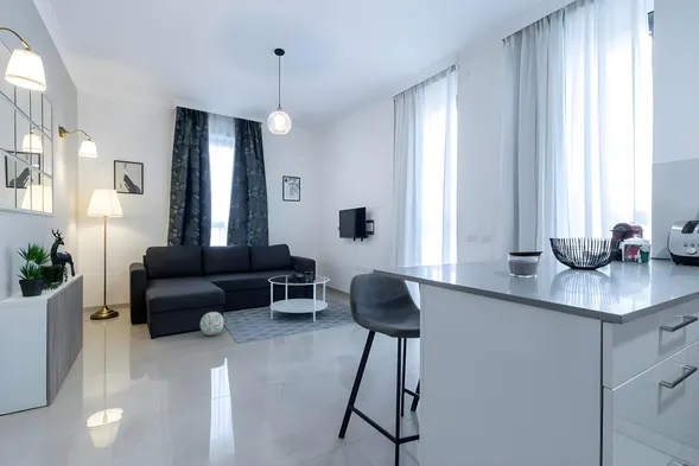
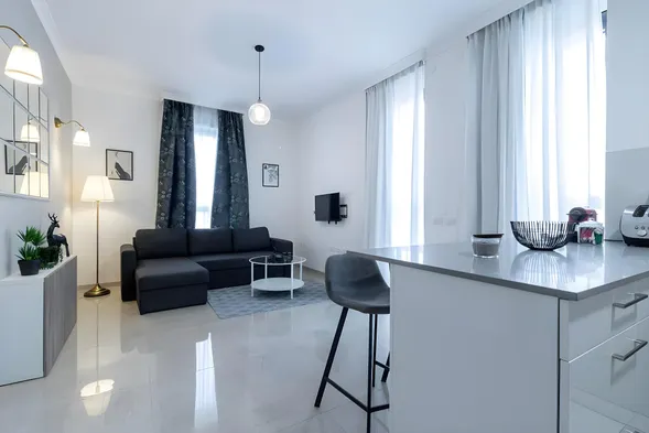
- ball [199,311,225,337]
